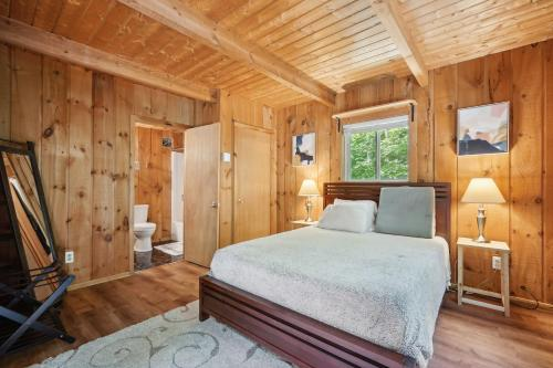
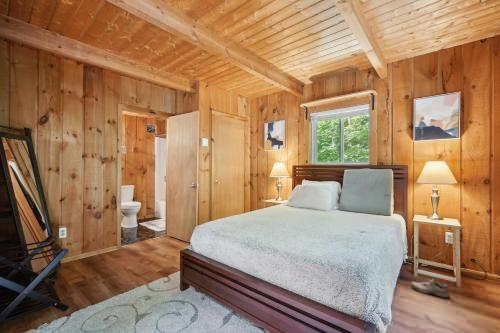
+ shoe [410,278,450,299]
